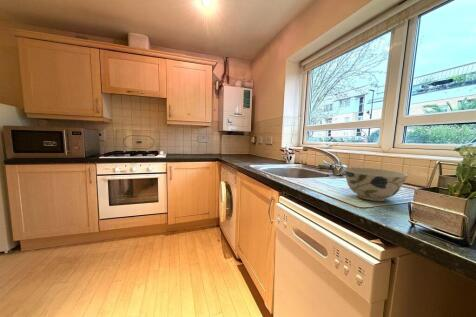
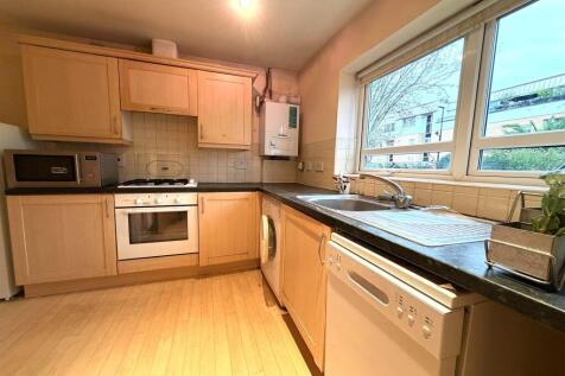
- bowl [342,166,409,202]
